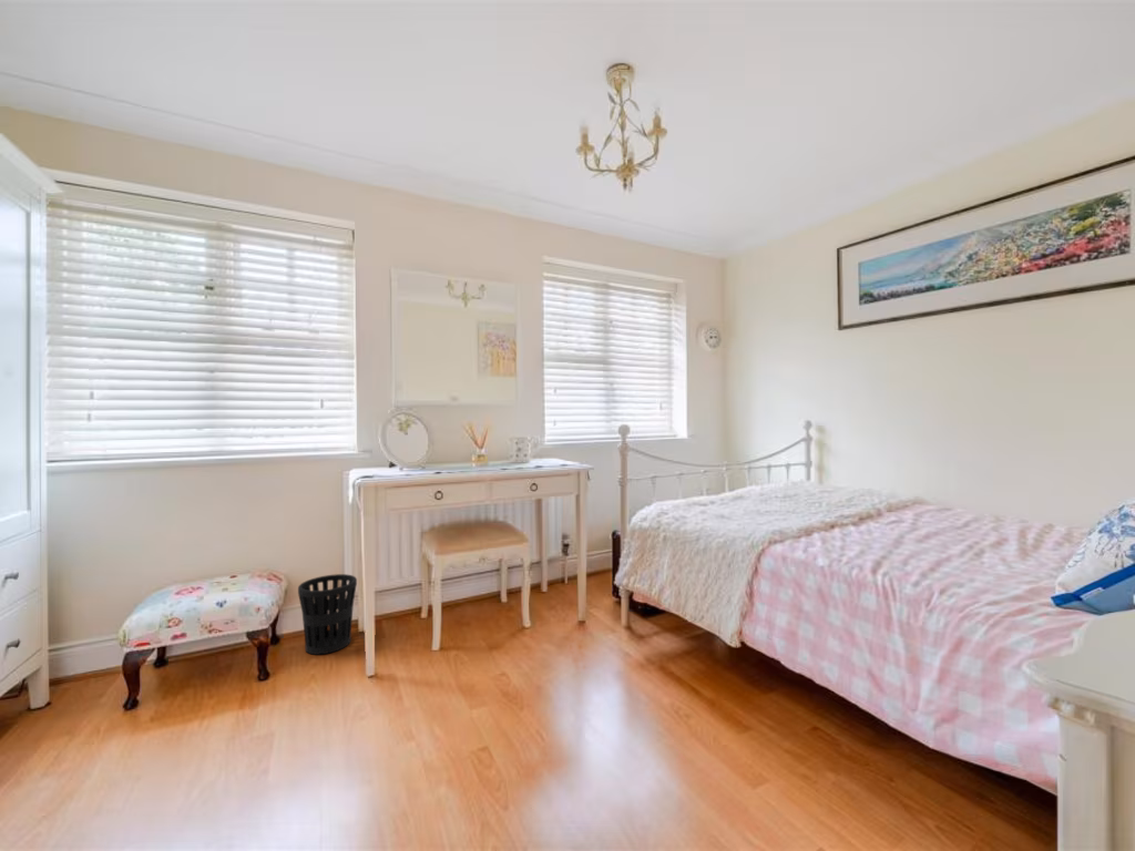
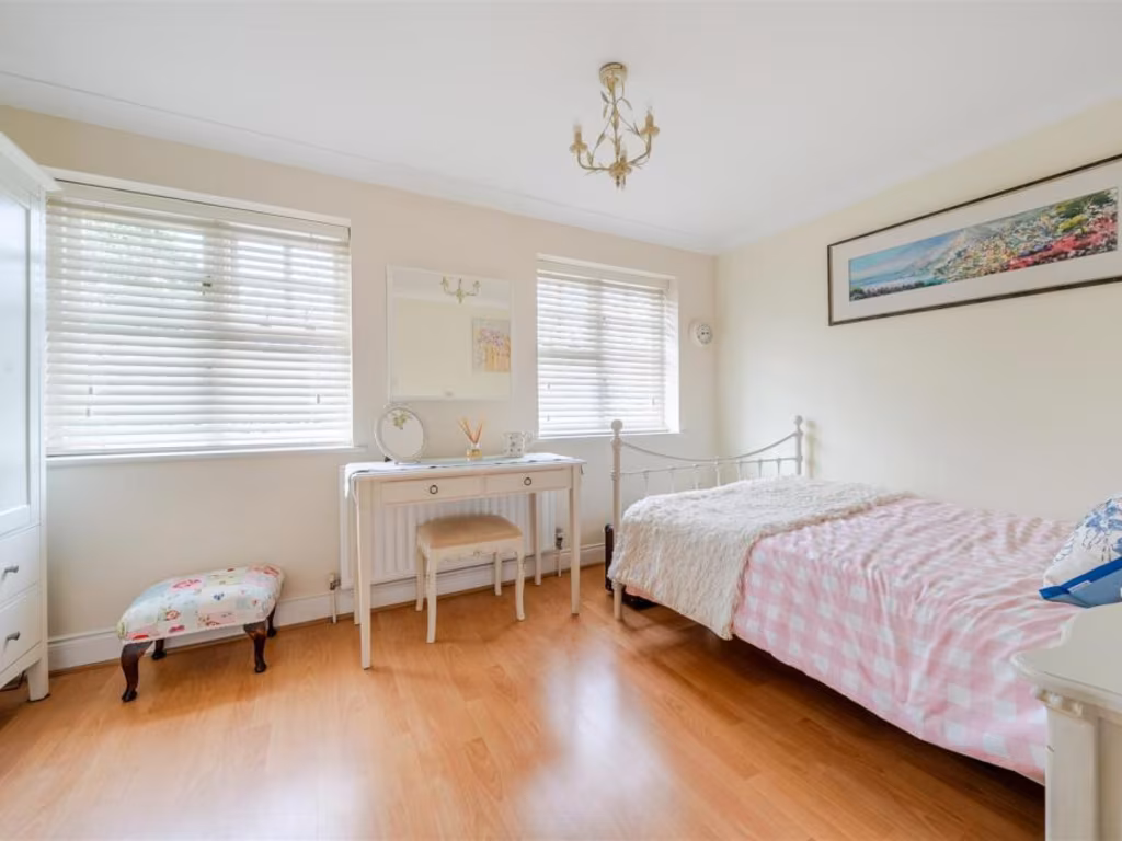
- wastebasket [297,573,358,656]
